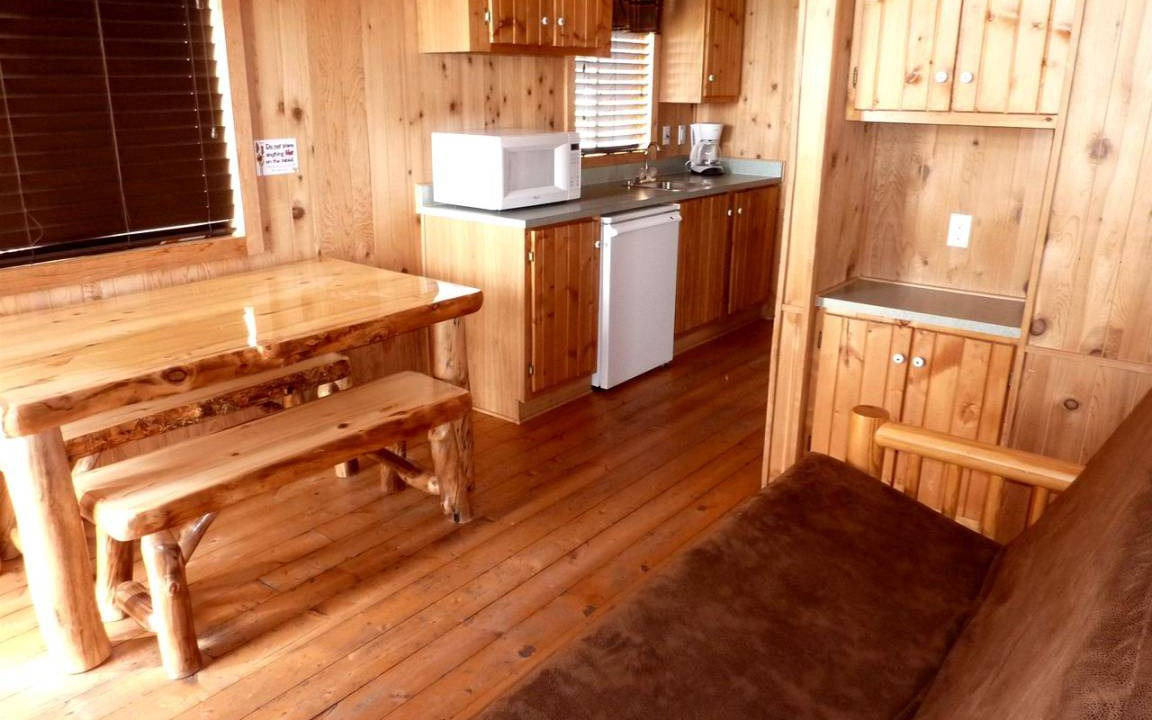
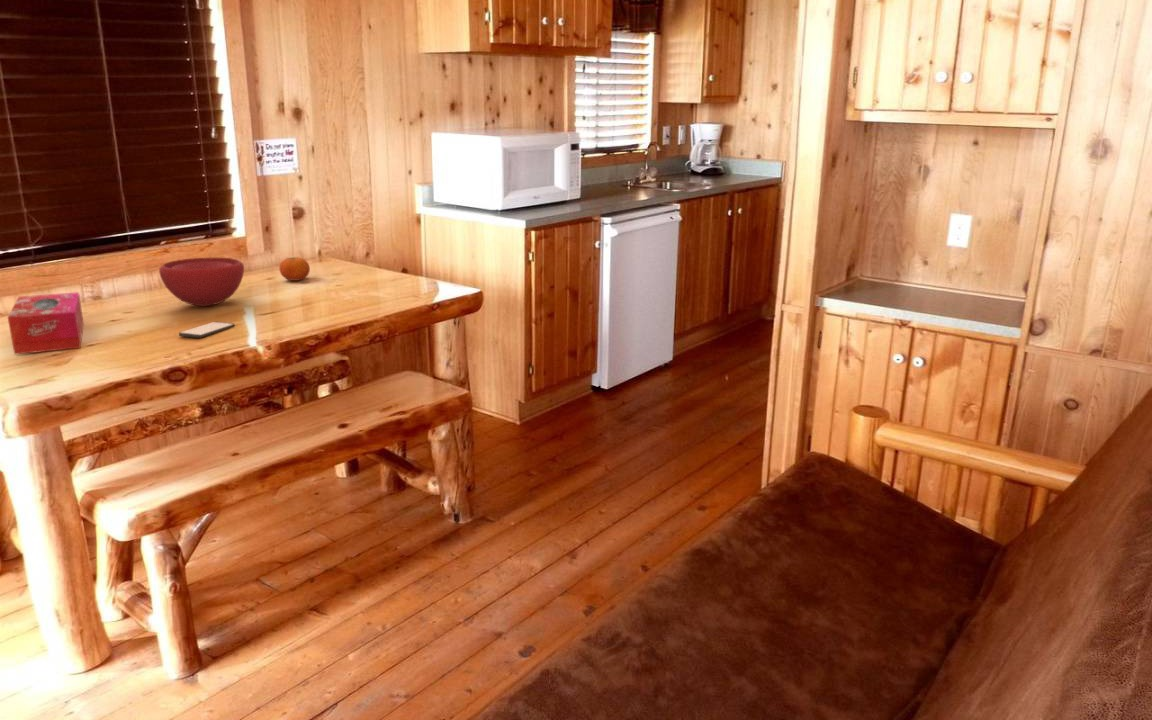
+ fruit [278,256,311,282]
+ tissue box [7,291,85,355]
+ smartphone [178,321,235,339]
+ bowl [158,257,245,307]
